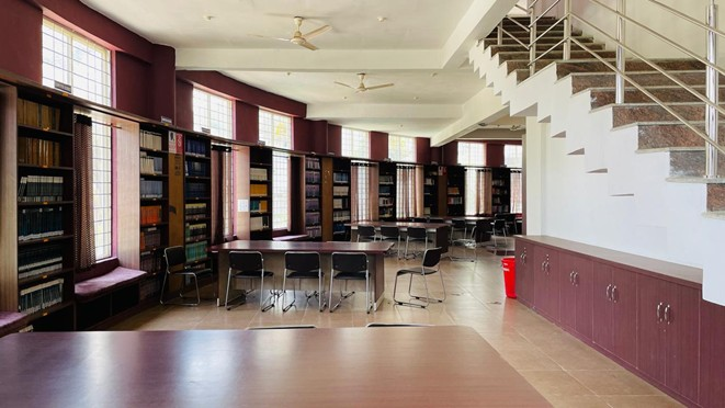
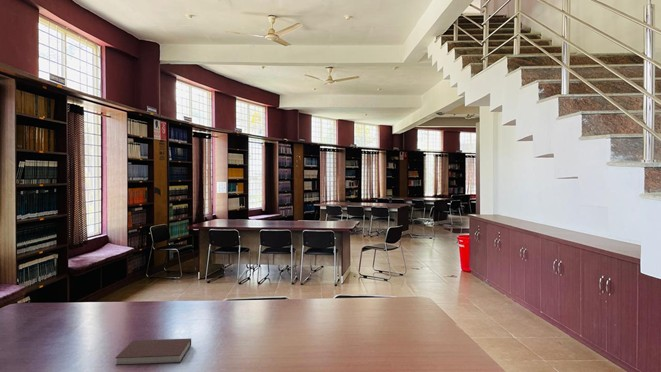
+ notebook [115,338,192,366]
